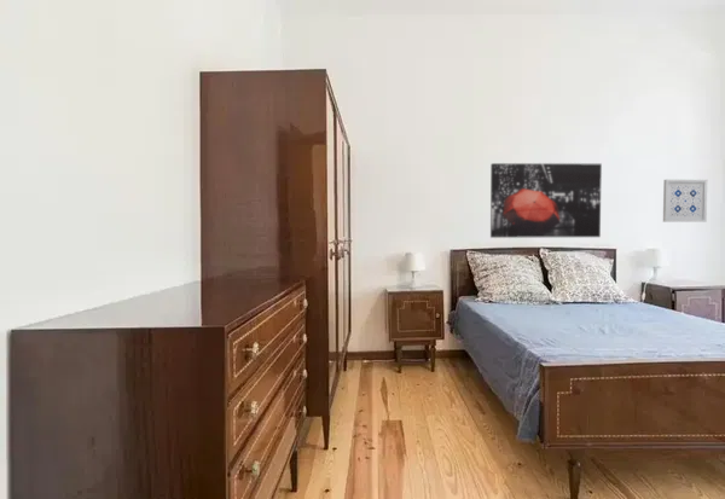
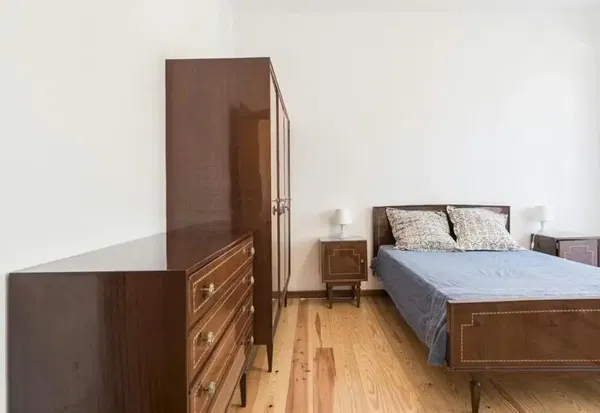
- wall art [662,179,708,224]
- wall art [489,162,603,239]
